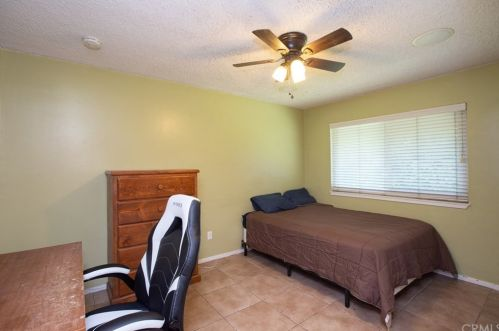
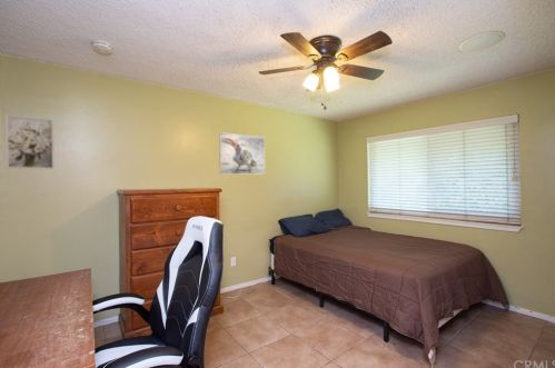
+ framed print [218,131,266,176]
+ wall art [4,113,56,170]
